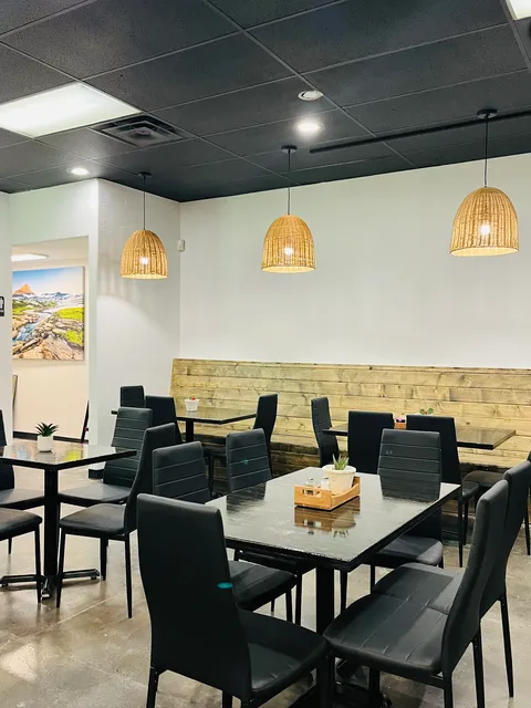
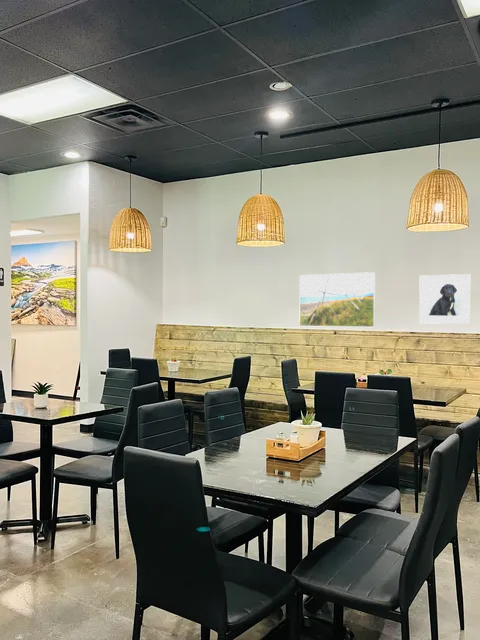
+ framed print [418,273,471,325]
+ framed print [298,271,376,328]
